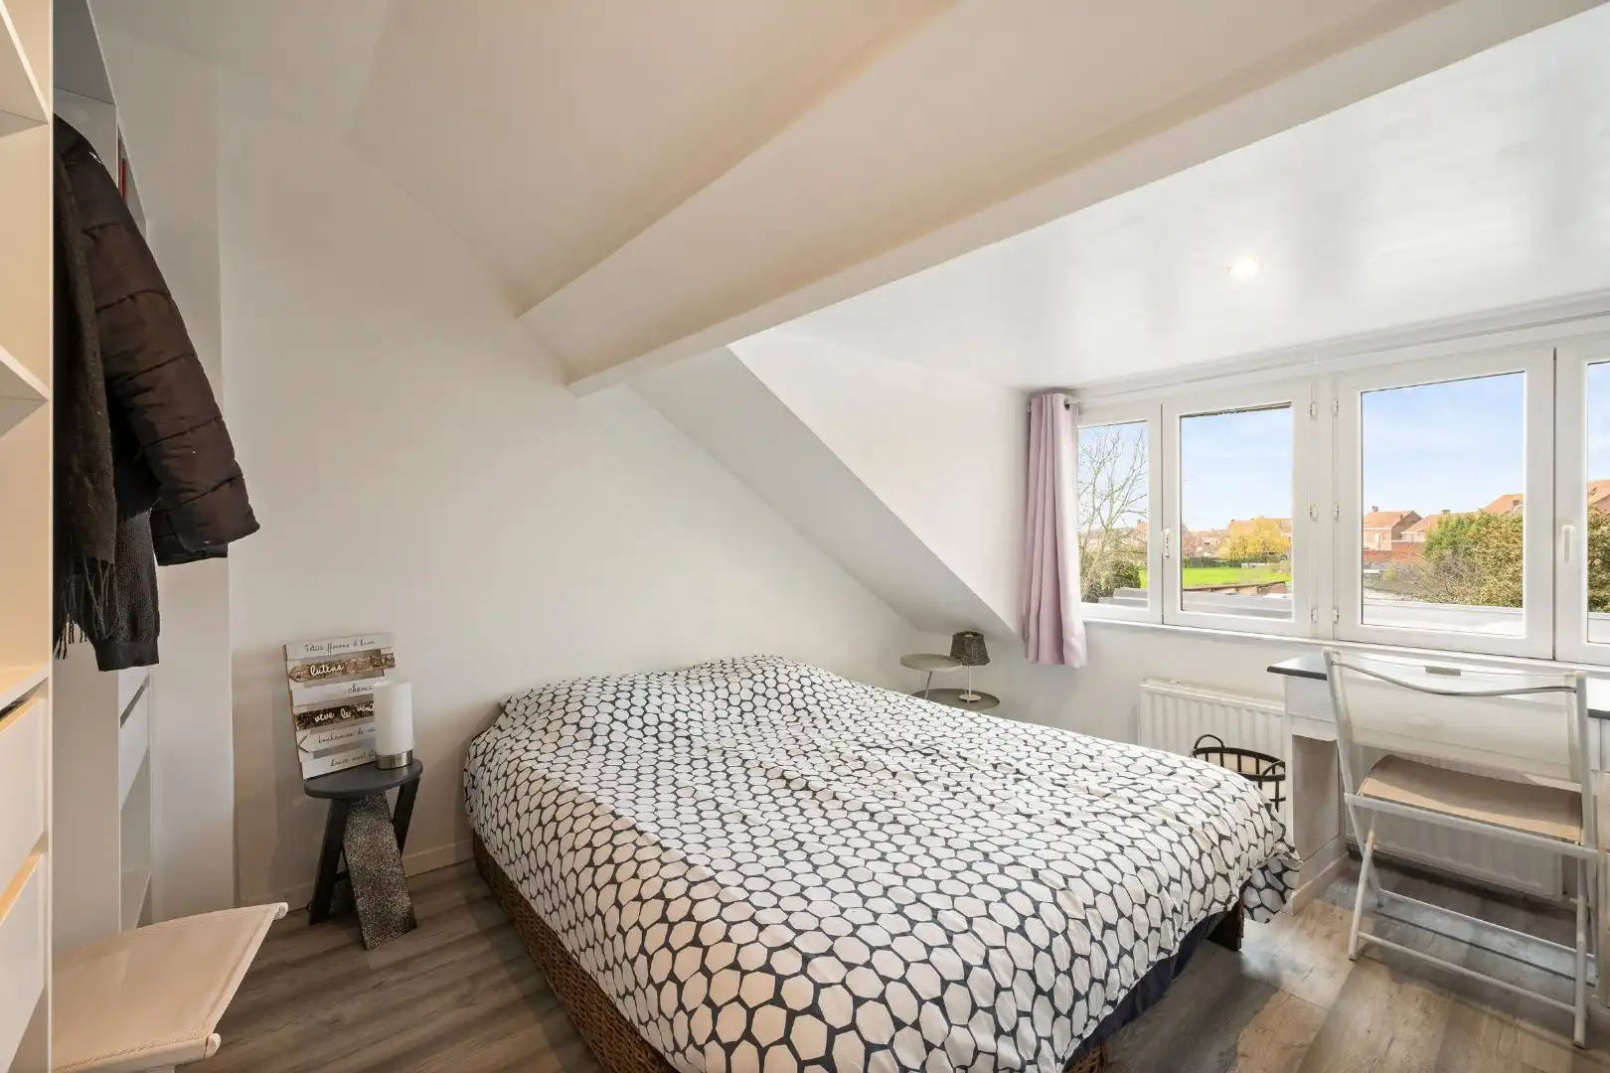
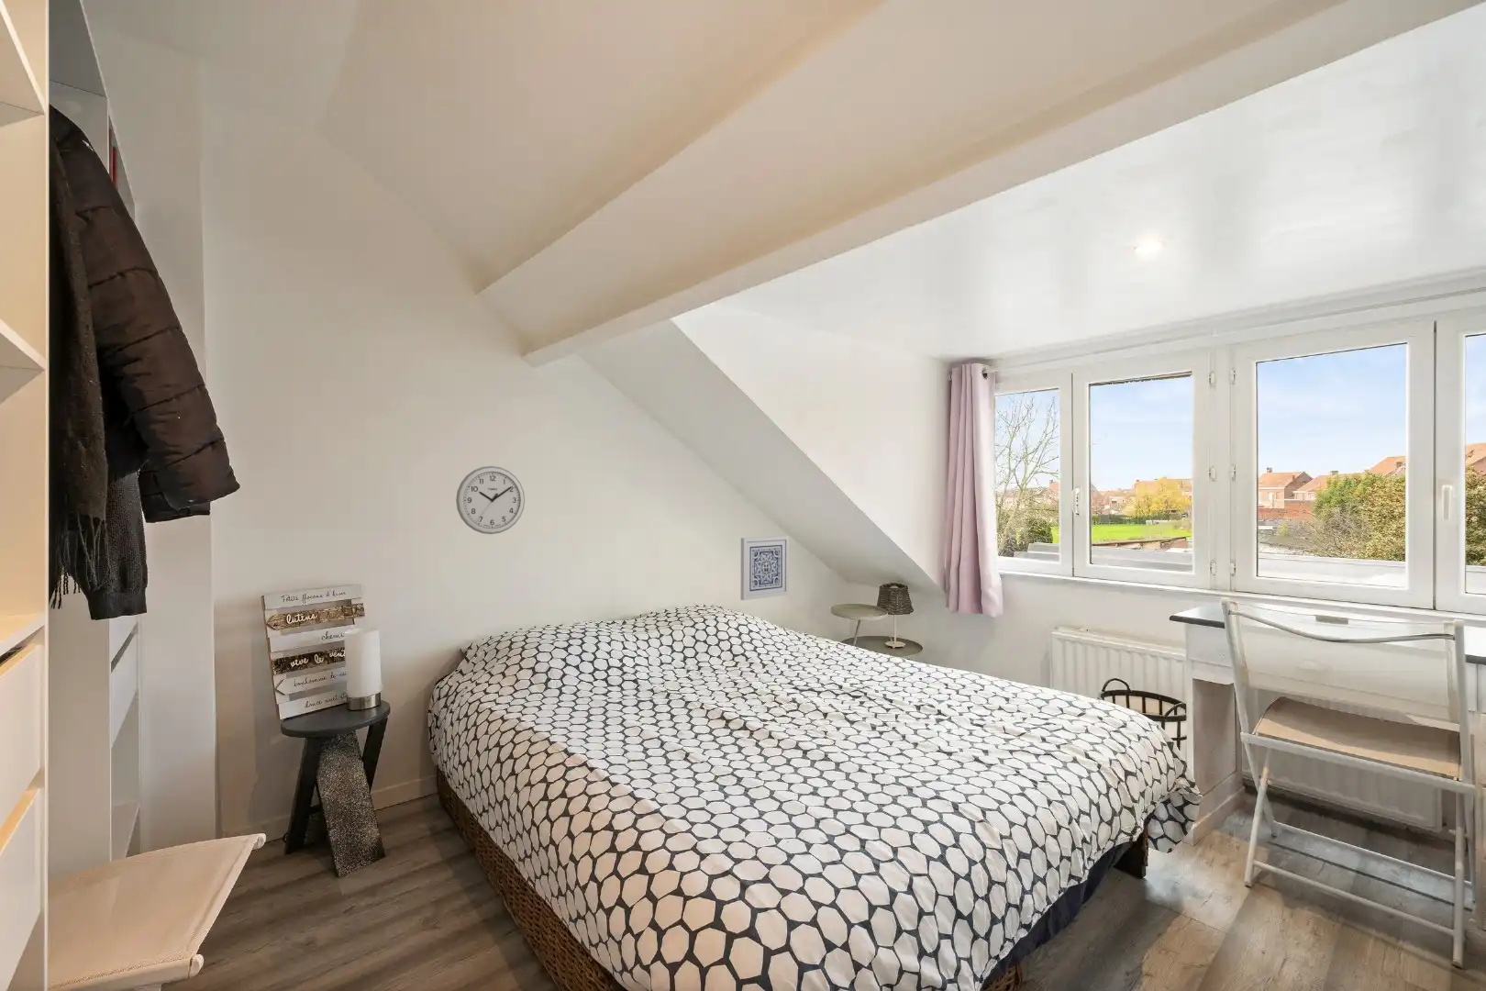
+ wall clock [454,466,525,535]
+ wall art [740,535,789,601]
